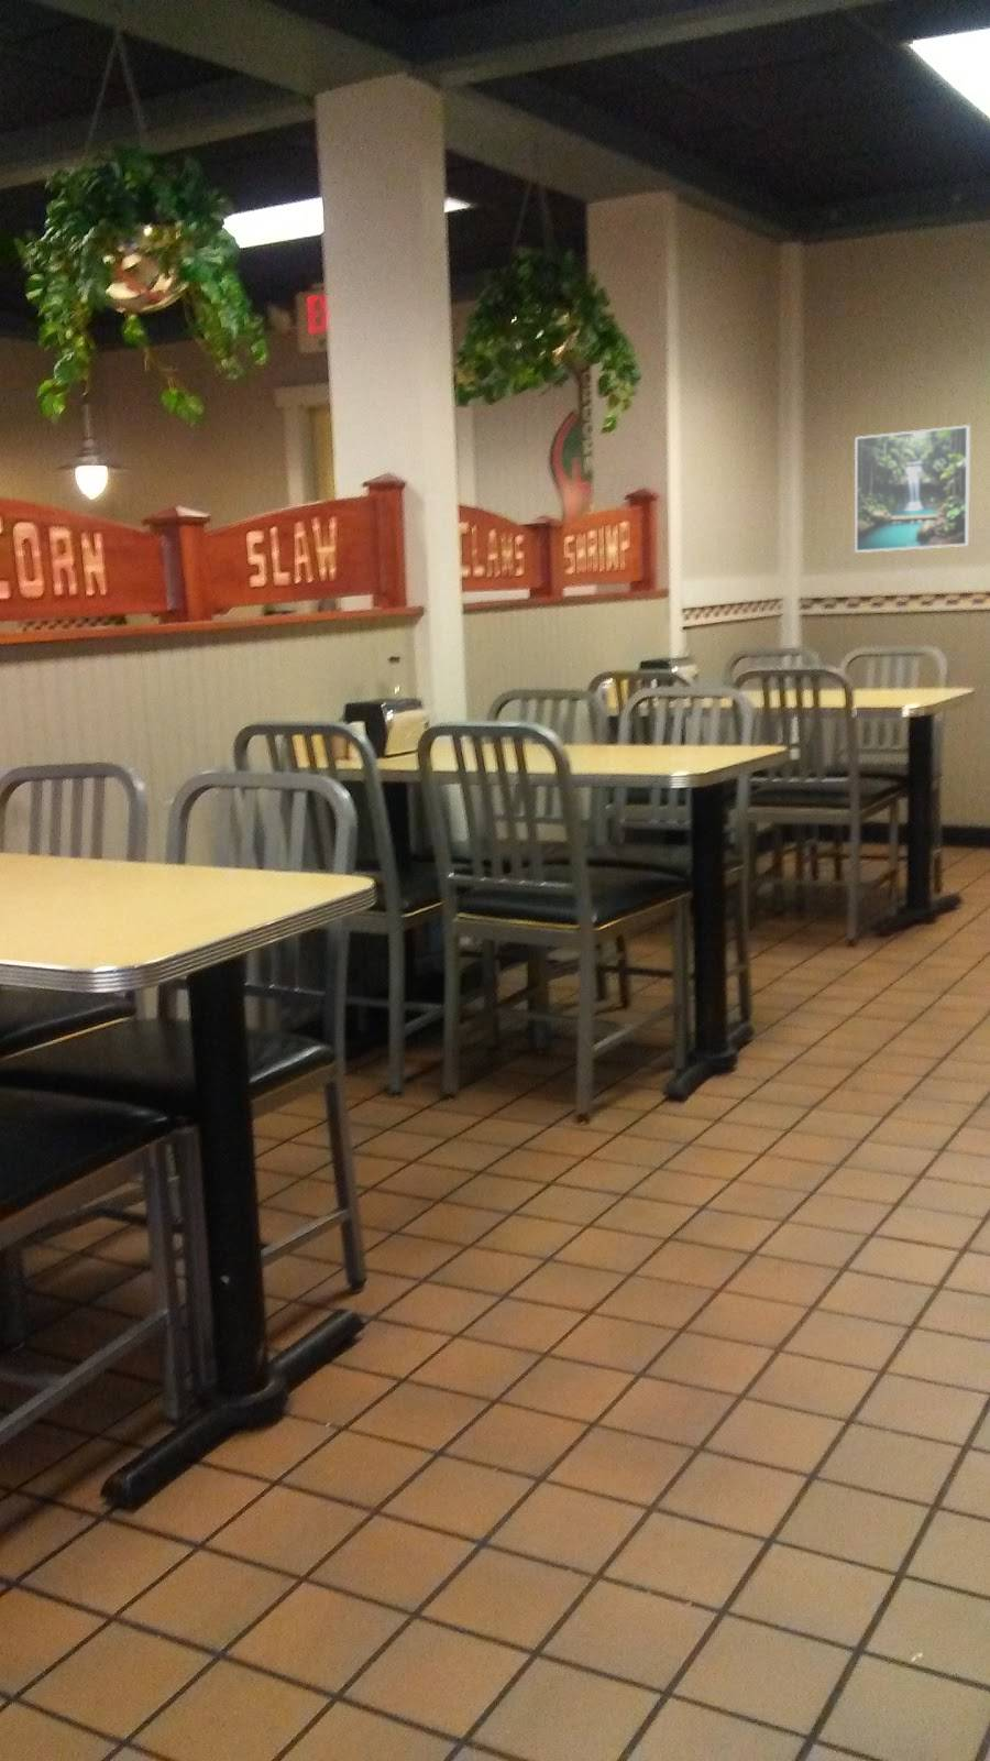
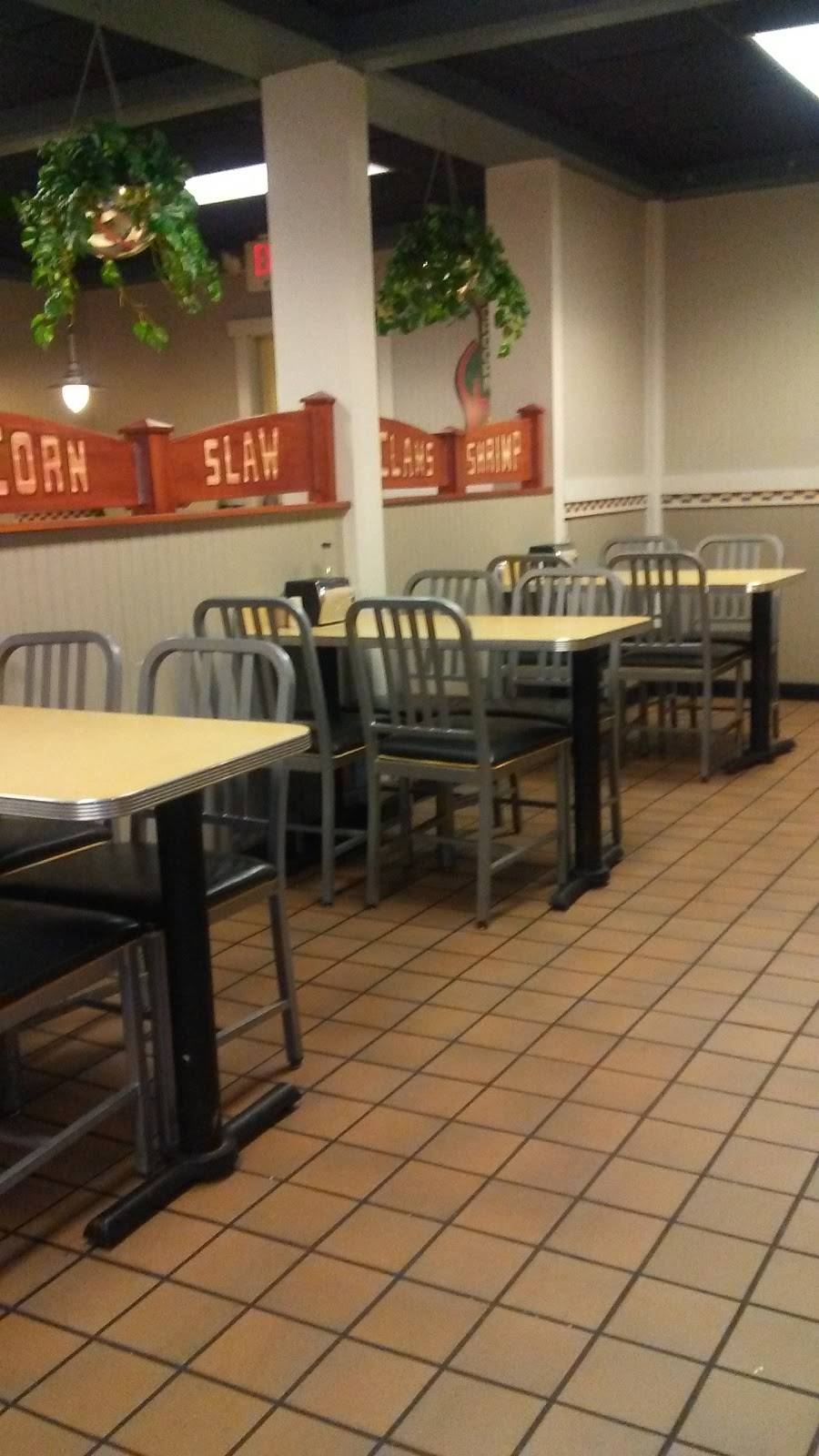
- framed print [853,423,972,554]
